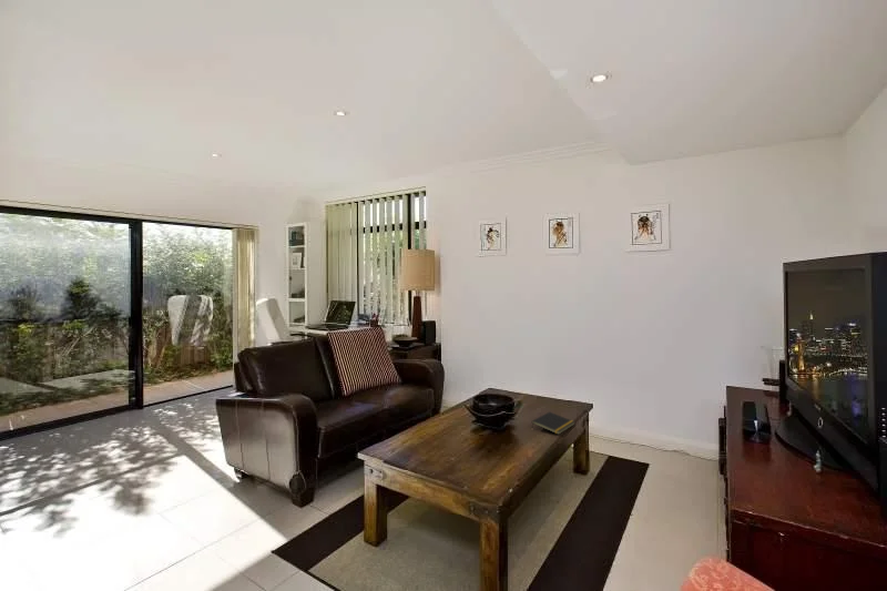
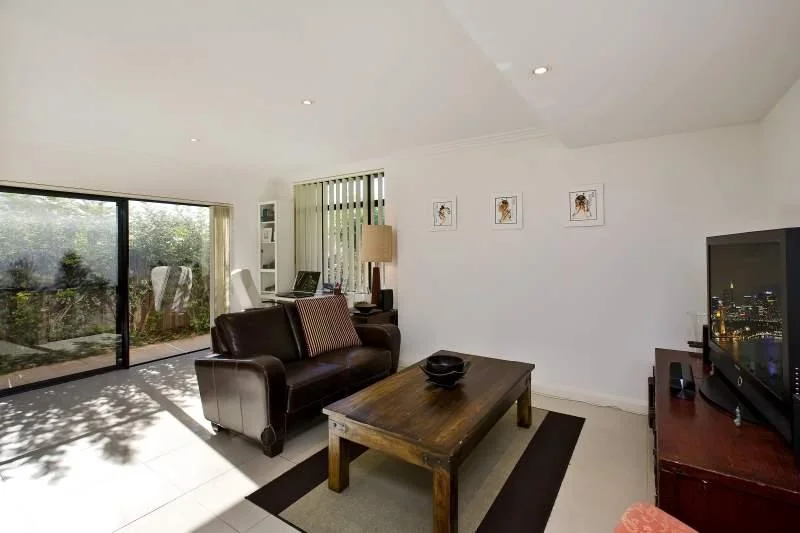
- notepad [531,410,577,436]
